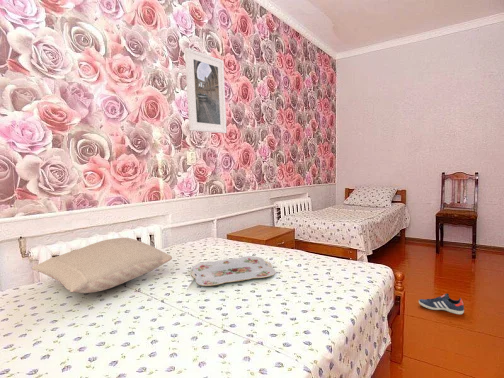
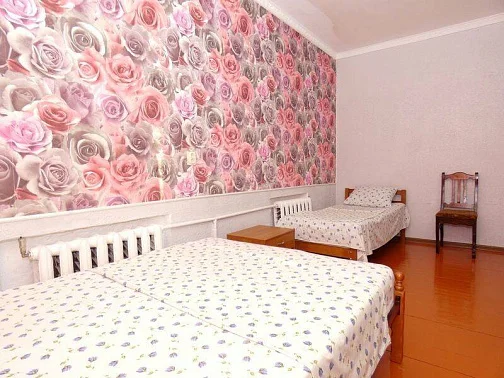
- serving tray [190,255,276,287]
- sneaker [418,293,465,315]
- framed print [184,47,228,134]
- pillow [31,237,173,294]
